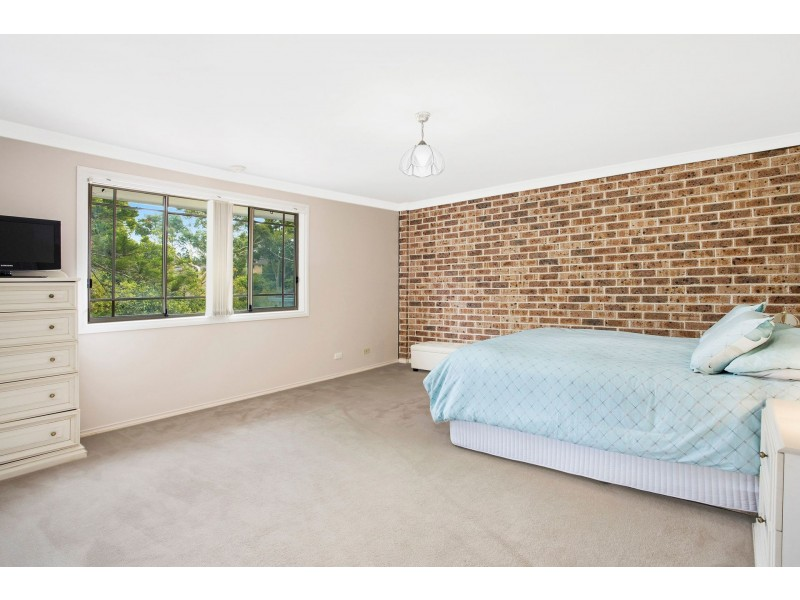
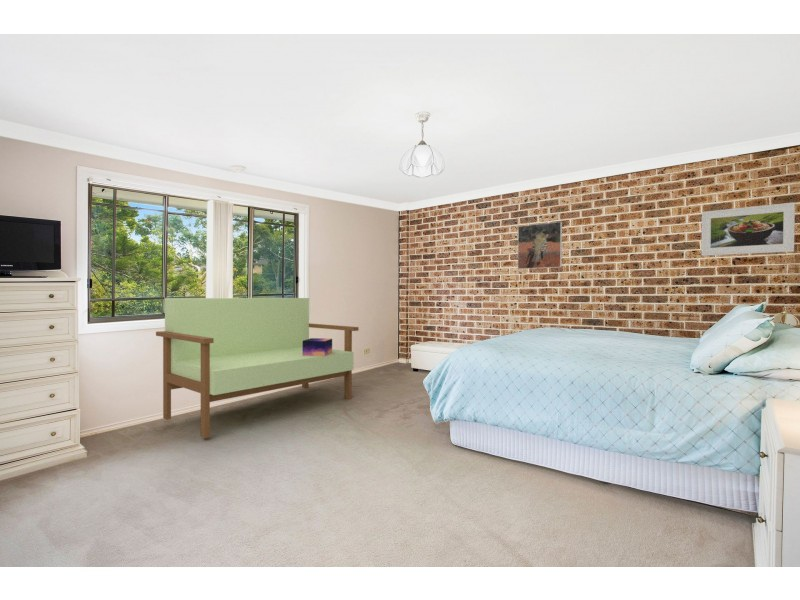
+ bench [155,297,360,439]
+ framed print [700,202,796,257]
+ decorative box [302,337,333,356]
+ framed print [517,221,563,270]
